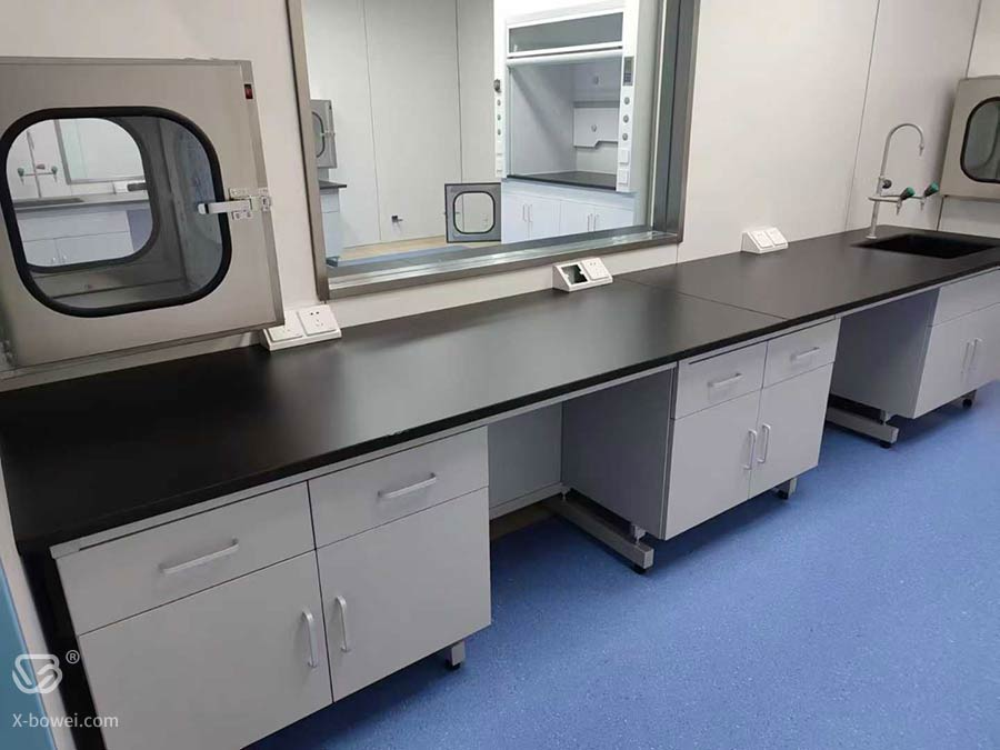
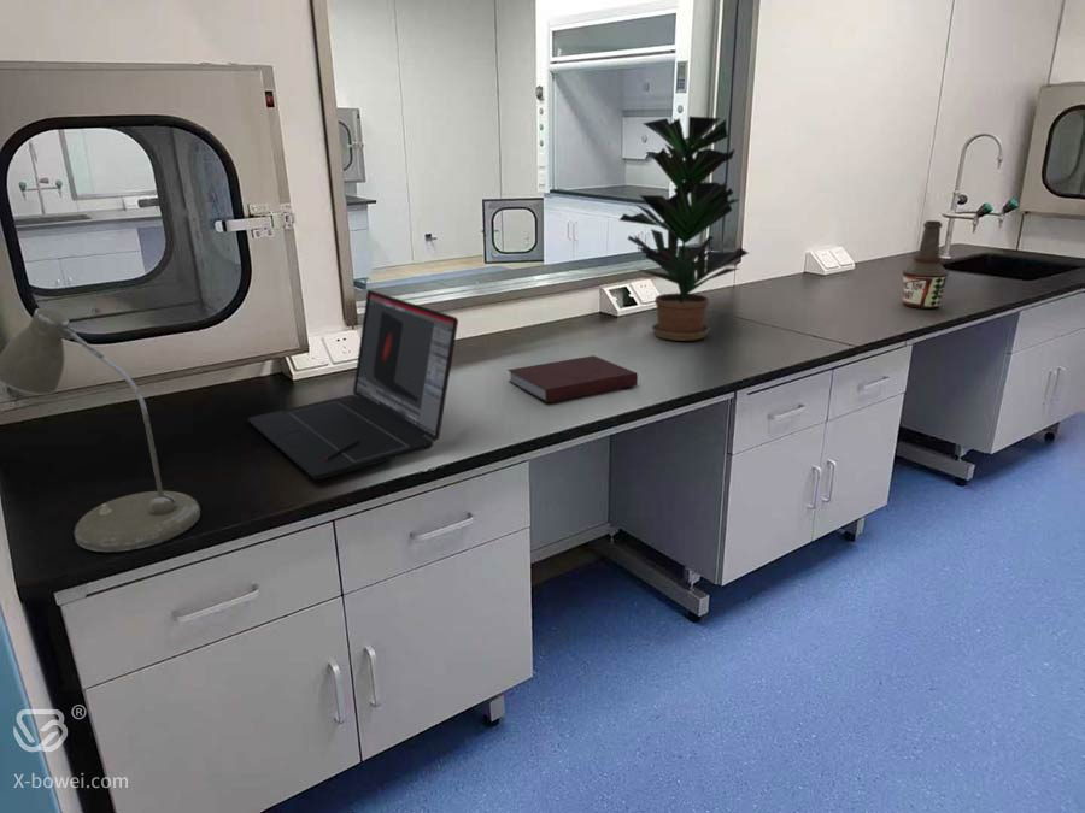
+ desk lamp [0,307,201,553]
+ potted plant [618,116,750,342]
+ laptop [247,289,459,481]
+ bottle [902,219,950,310]
+ notebook [508,354,639,403]
